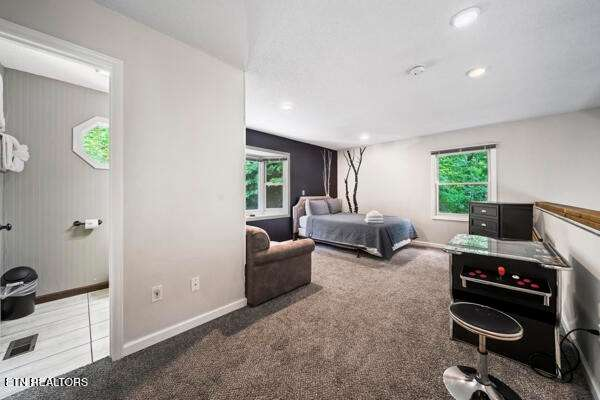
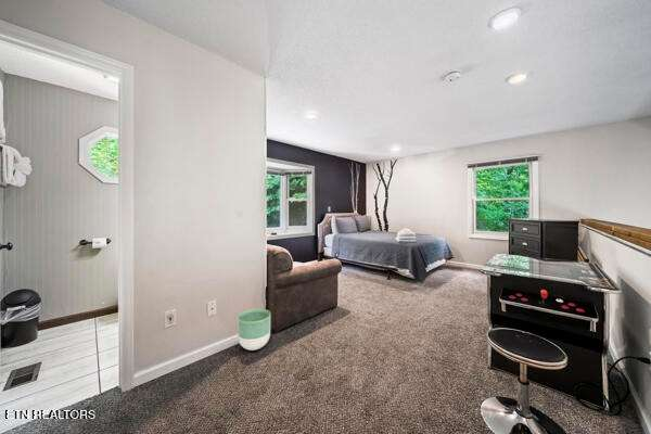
+ planter [237,308,271,352]
